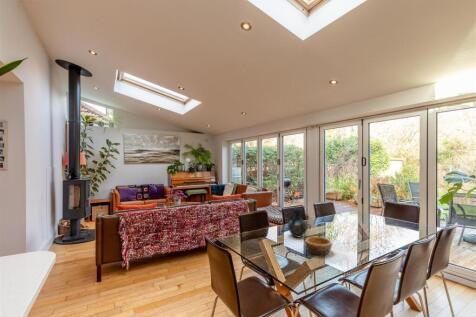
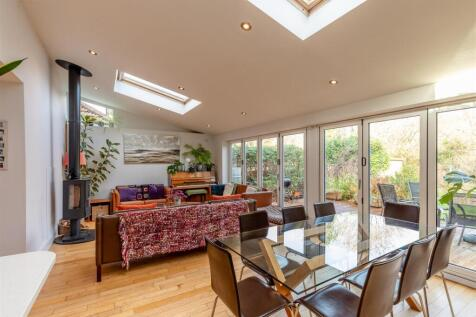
- bowl [304,236,333,256]
- vase [287,207,308,239]
